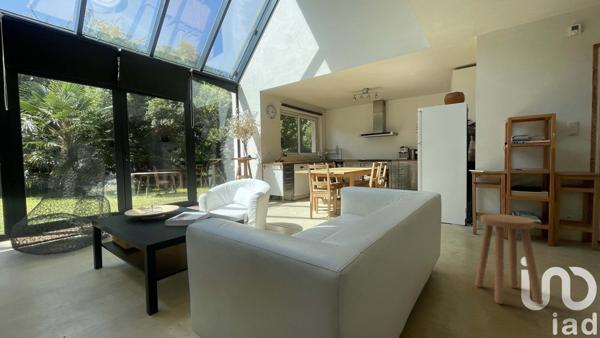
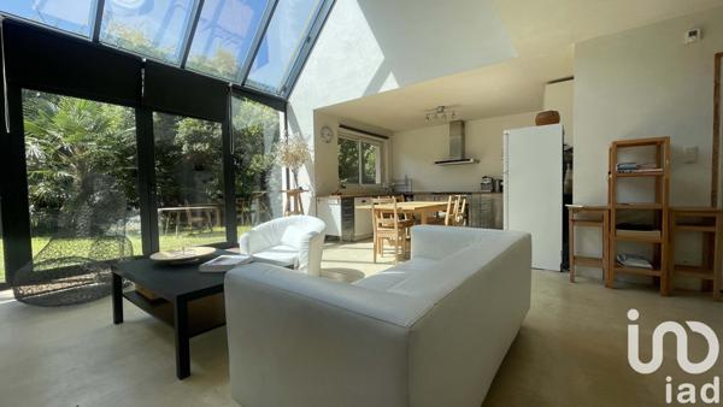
- stool [474,213,544,305]
